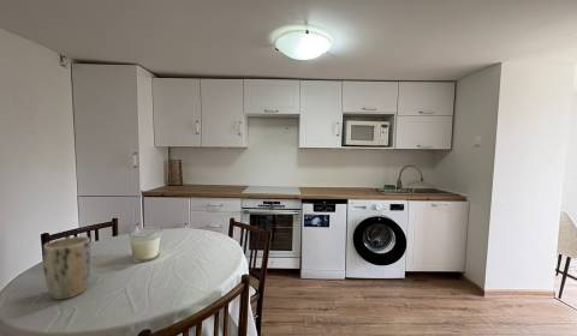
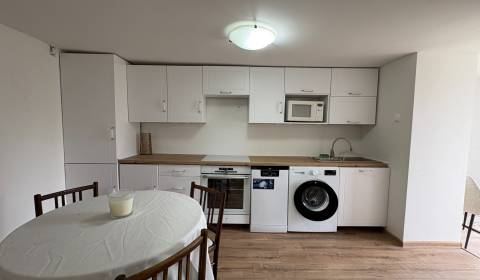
- plant pot [42,235,93,301]
